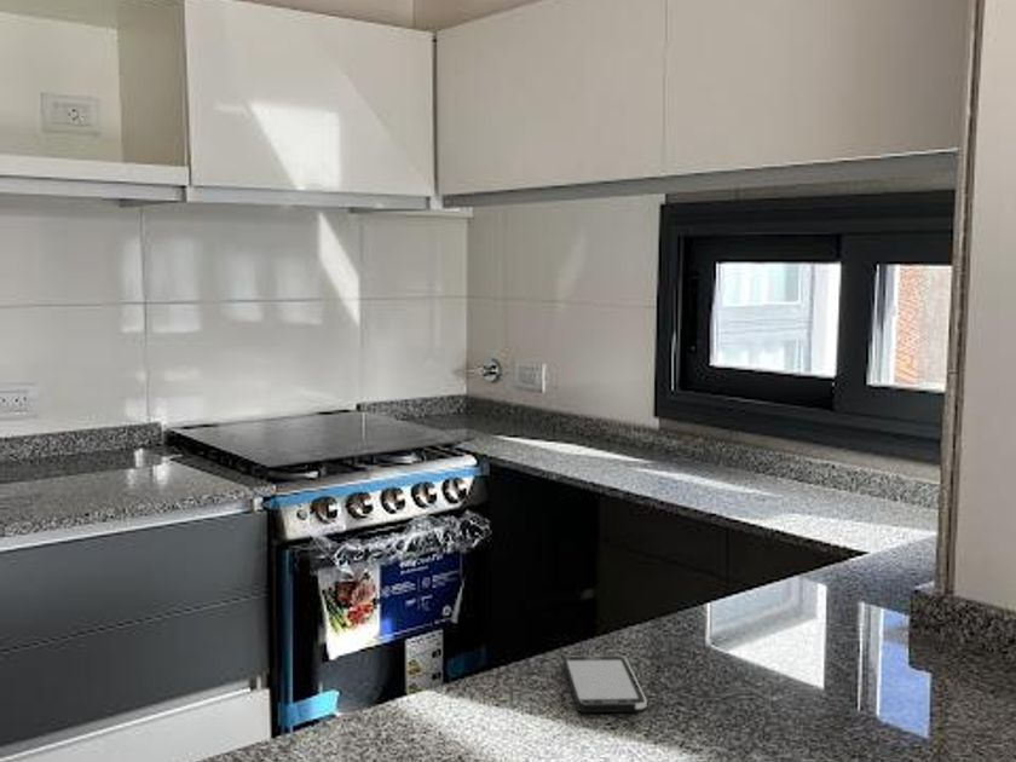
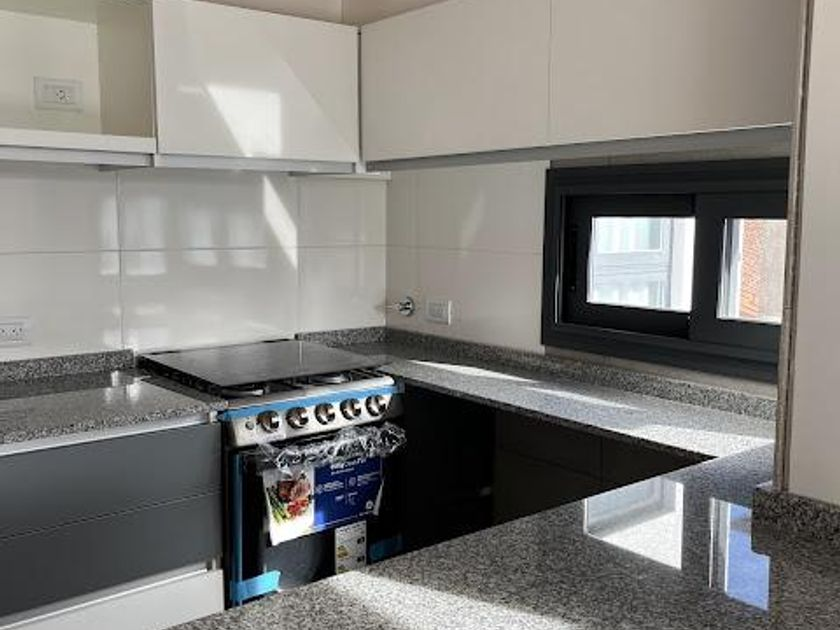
- smartphone [562,654,648,714]
